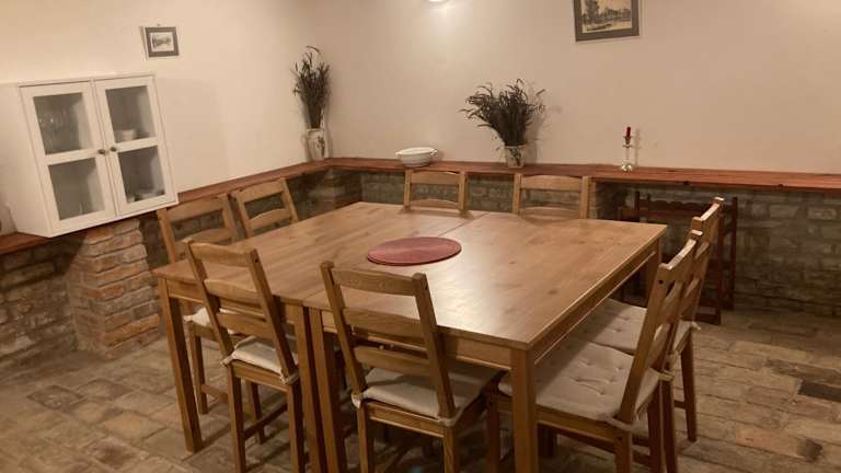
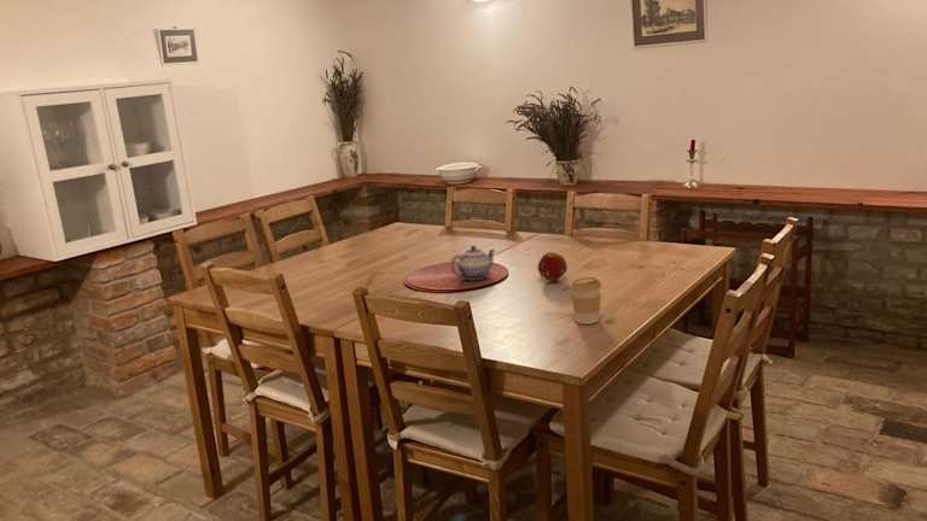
+ teapot [449,245,496,281]
+ coffee cup [569,276,602,326]
+ fruit [537,251,569,282]
